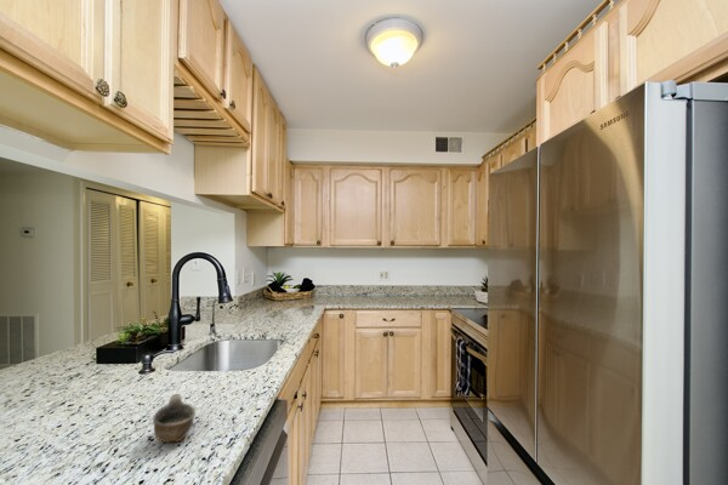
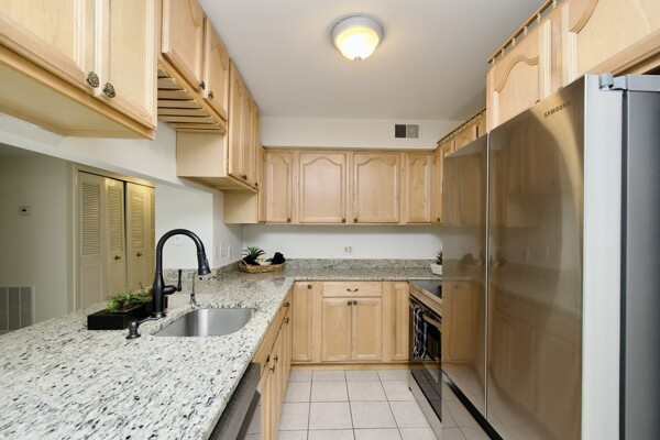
- cup [152,393,197,444]
